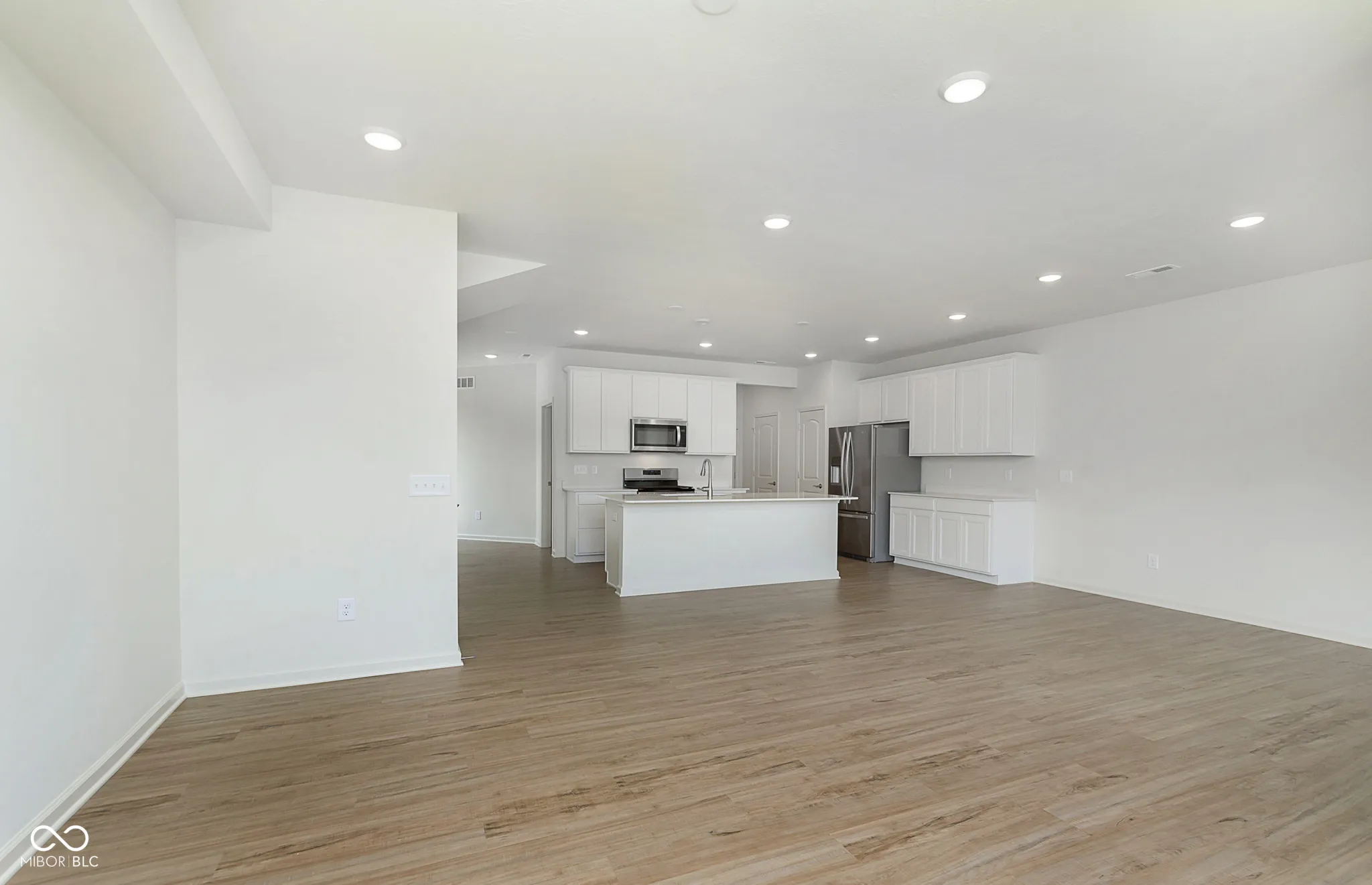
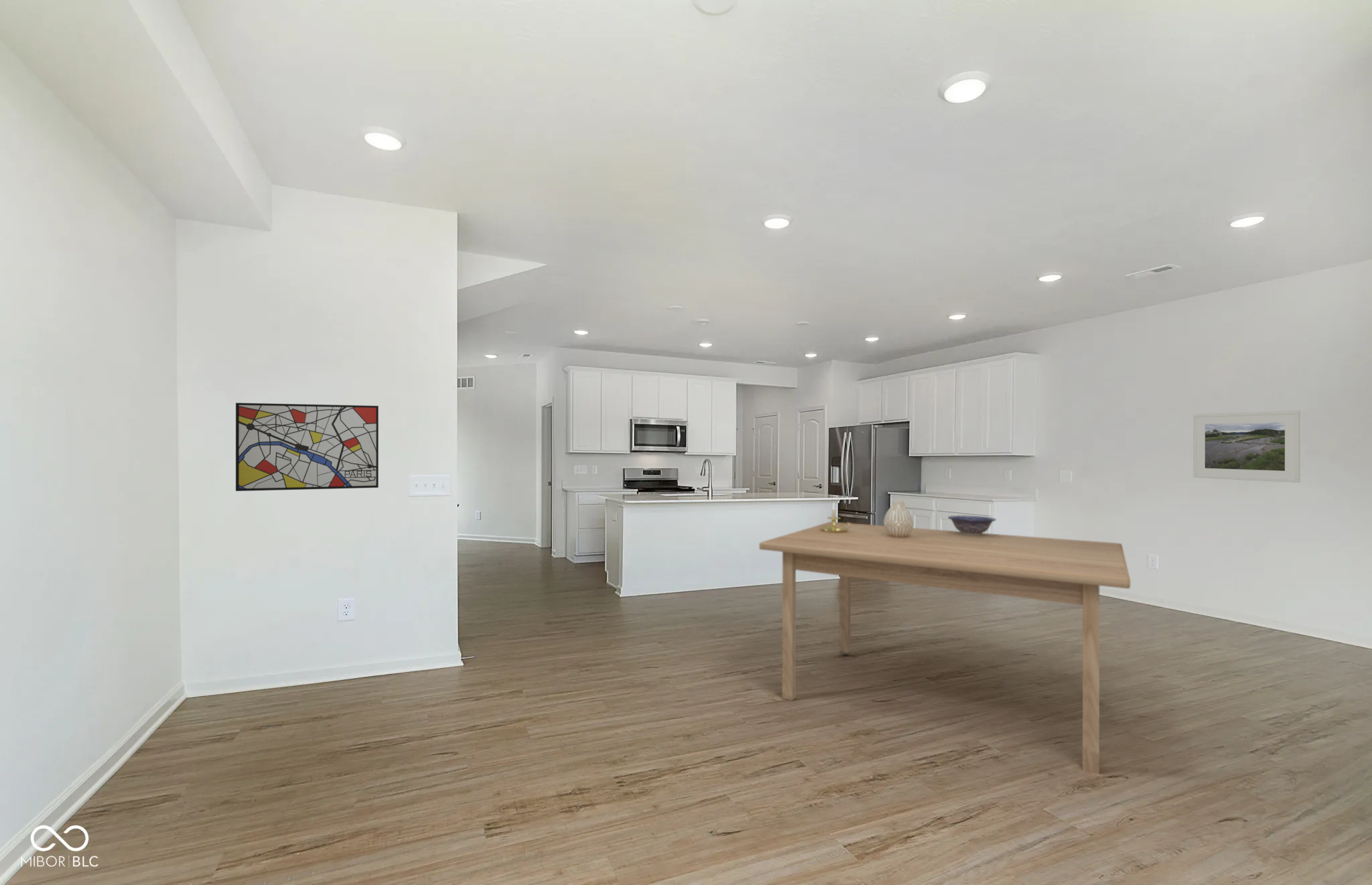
+ table [758,521,1131,774]
+ candle holder [820,501,851,533]
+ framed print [1192,410,1301,483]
+ vase [883,500,914,537]
+ decorative bowl [947,515,997,536]
+ wall art [235,402,379,492]
